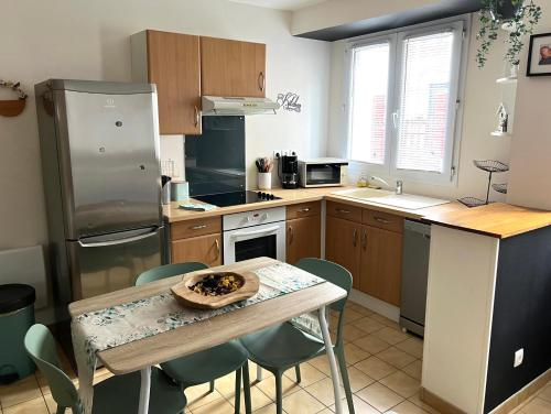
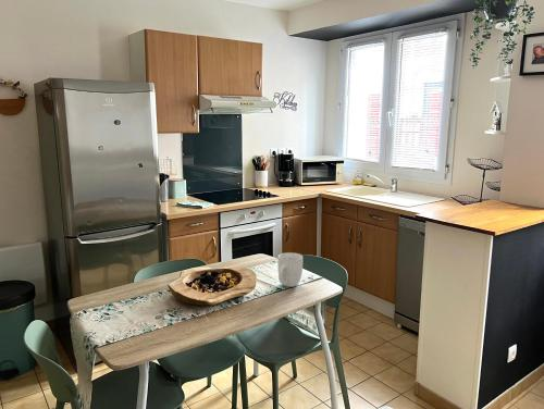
+ mug [276,251,304,288]
